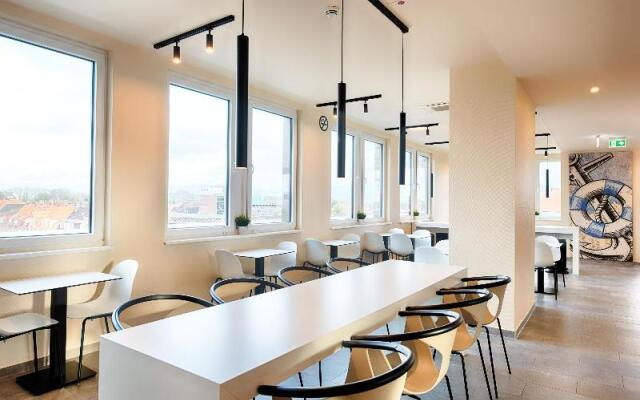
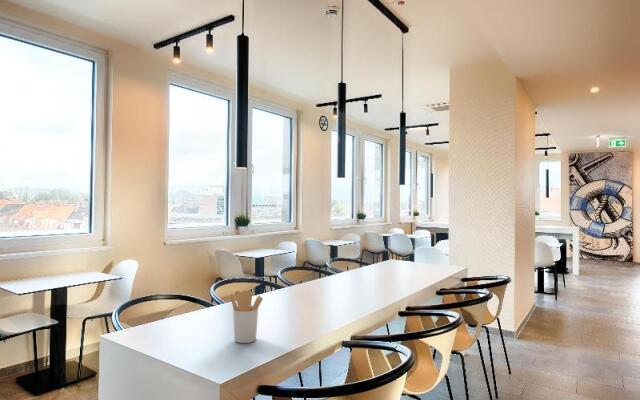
+ utensil holder [230,289,264,344]
